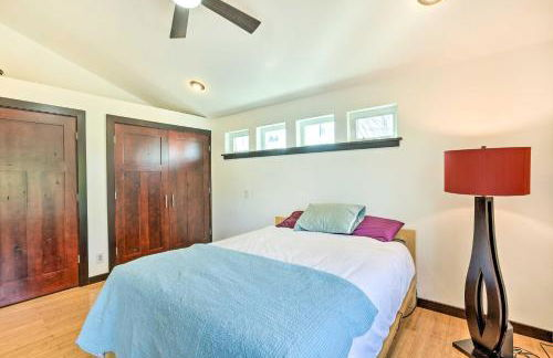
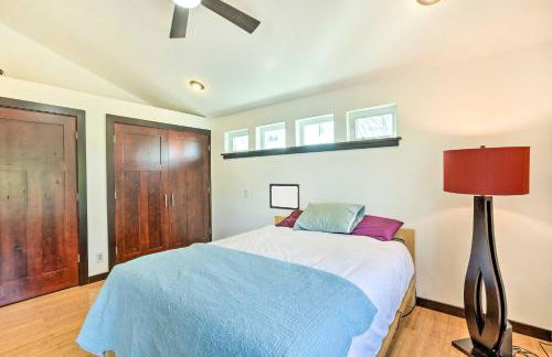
+ wall art [268,183,300,212]
